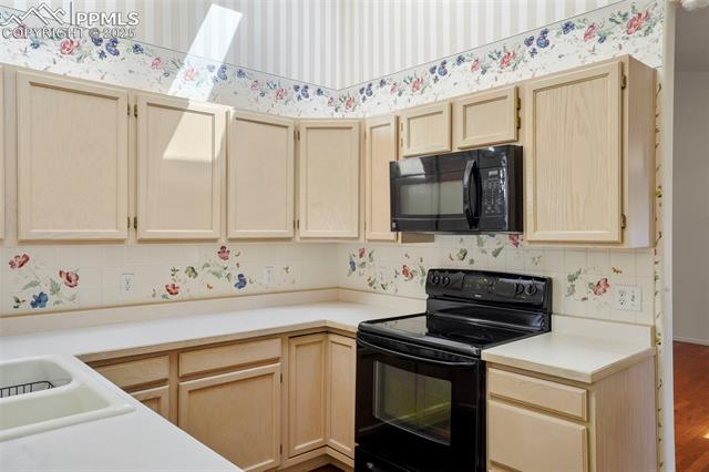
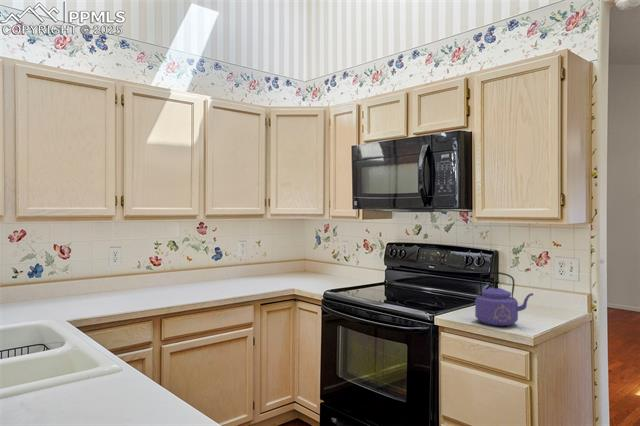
+ kettle [474,271,535,327]
